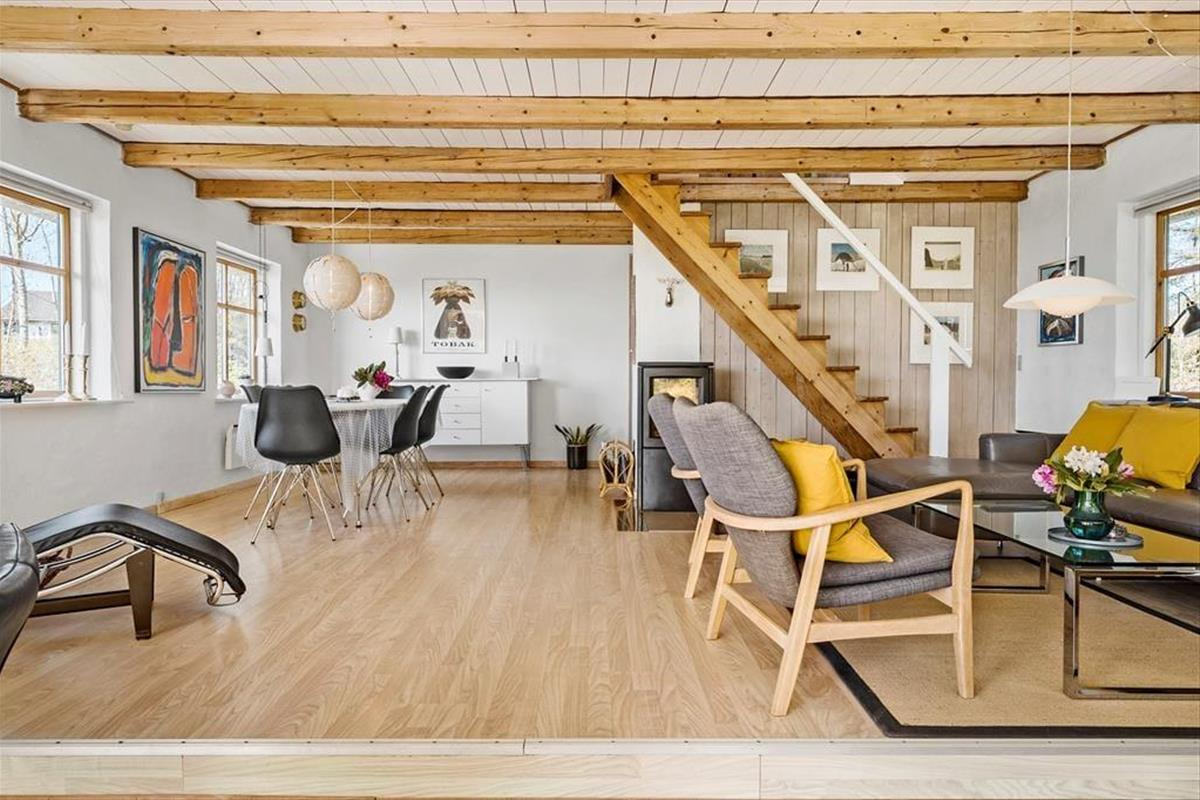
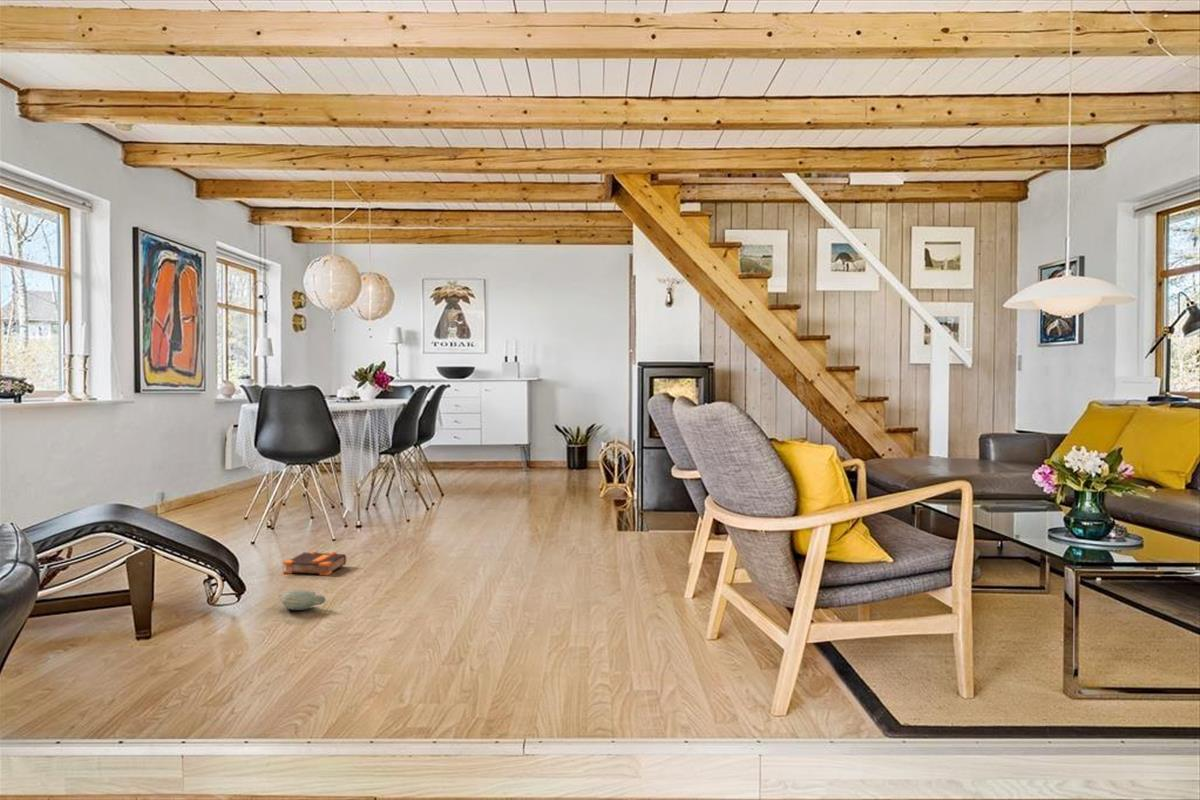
+ bible [282,550,347,577]
+ plush toy [277,589,327,611]
